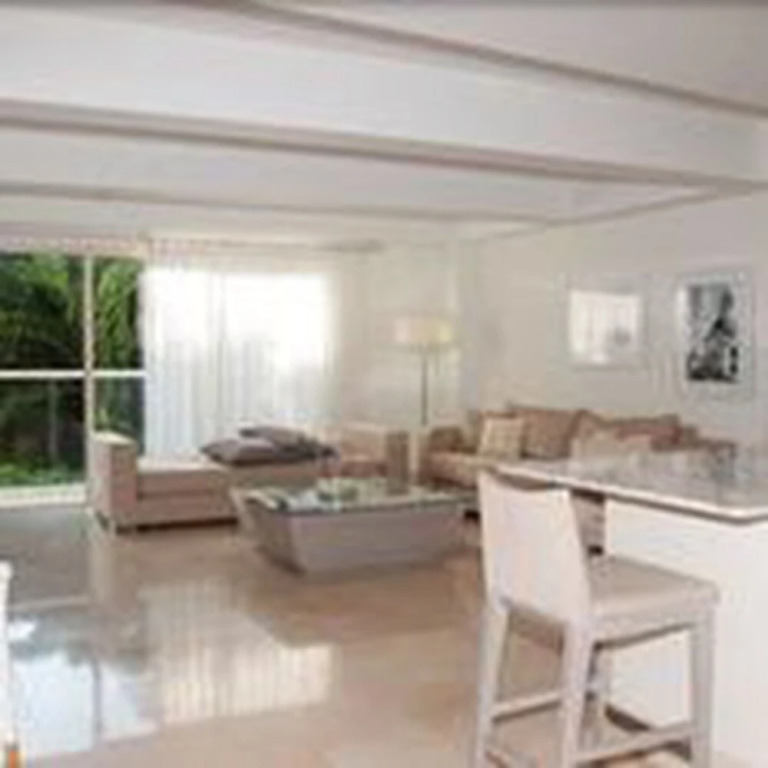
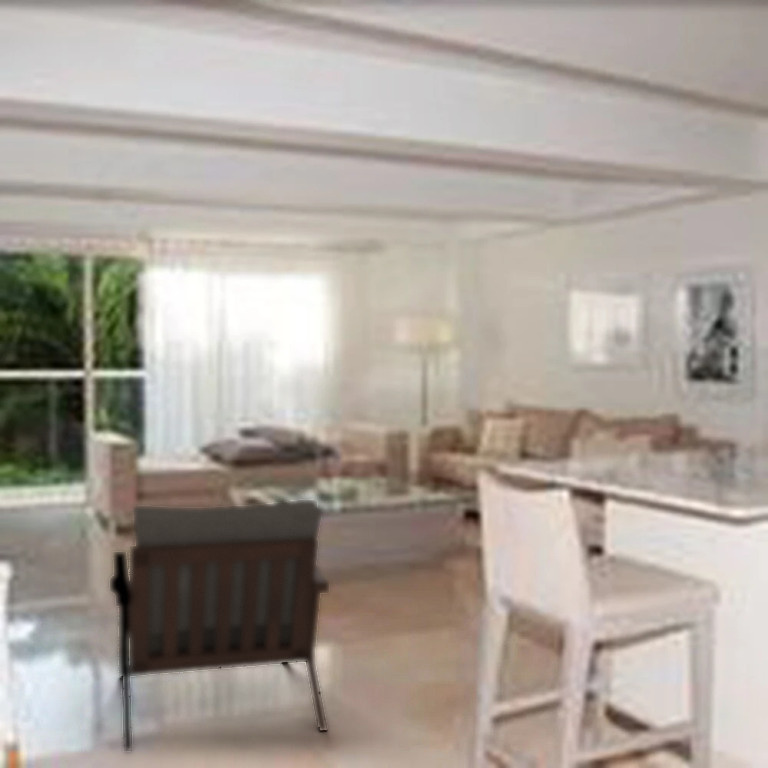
+ armchair [109,499,330,752]
